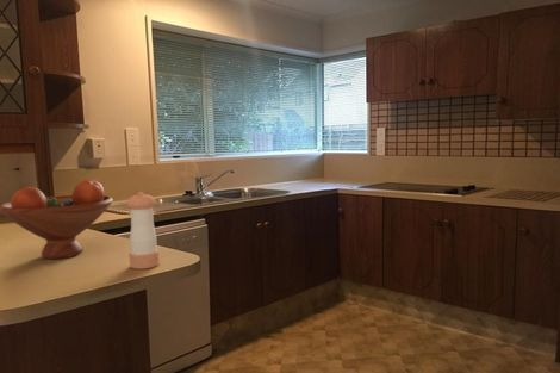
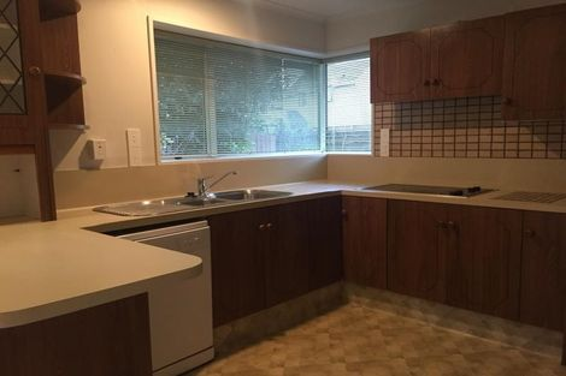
- fruit bowl [0,178,114,260]
- pepper shaker [126,191,160,271]
